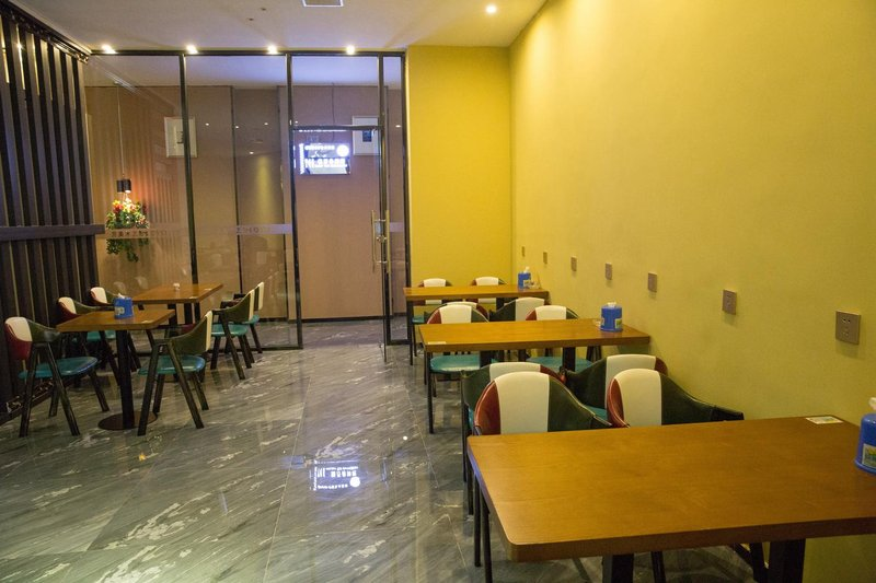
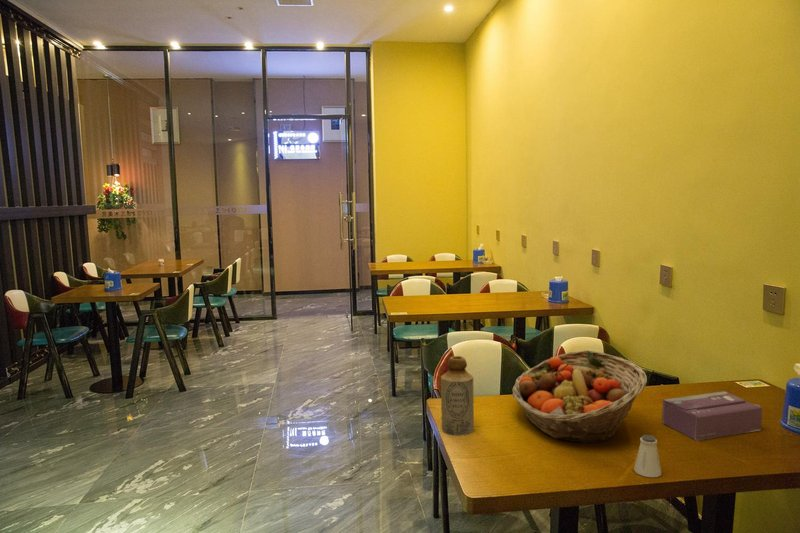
+ tissue box [661,390,763,442]
+ saltshaker [633,434,662,478]
+ bottle [440,355,475,437]
+ fruit basket [511,349,648,444]
